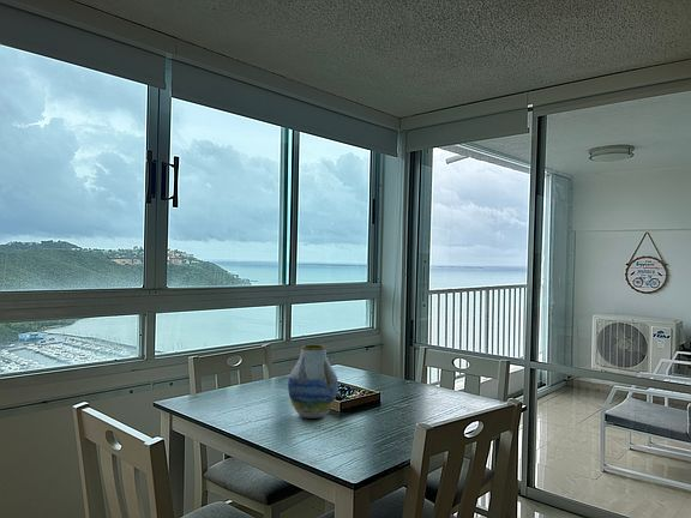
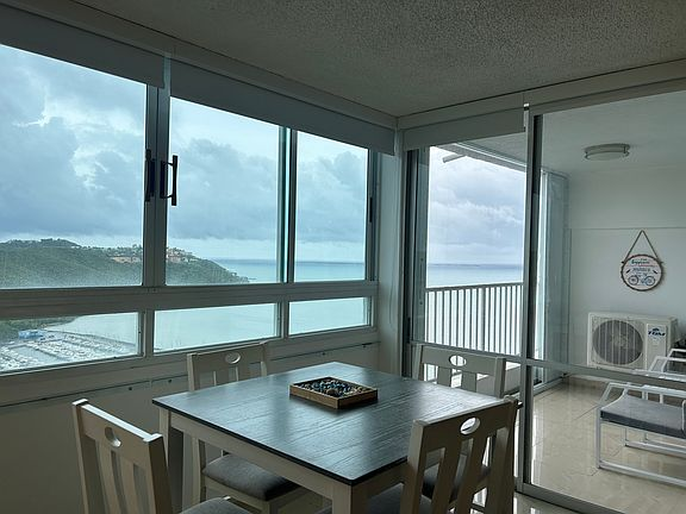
- vase [287,343,340,420]
